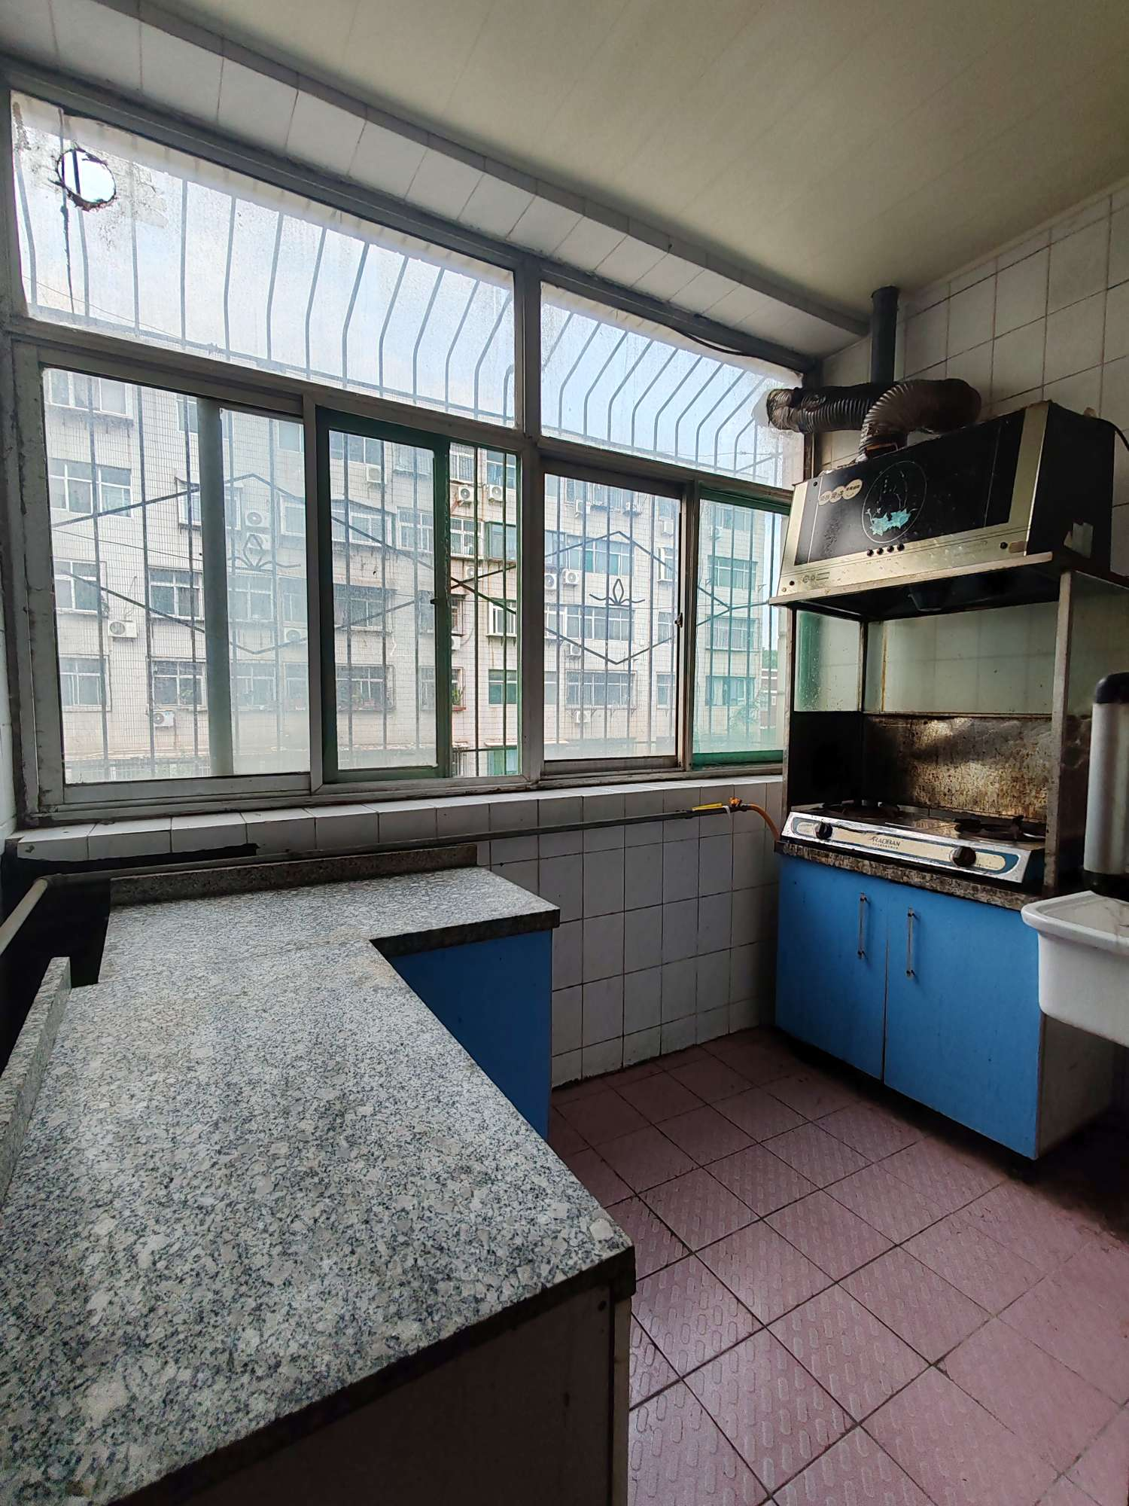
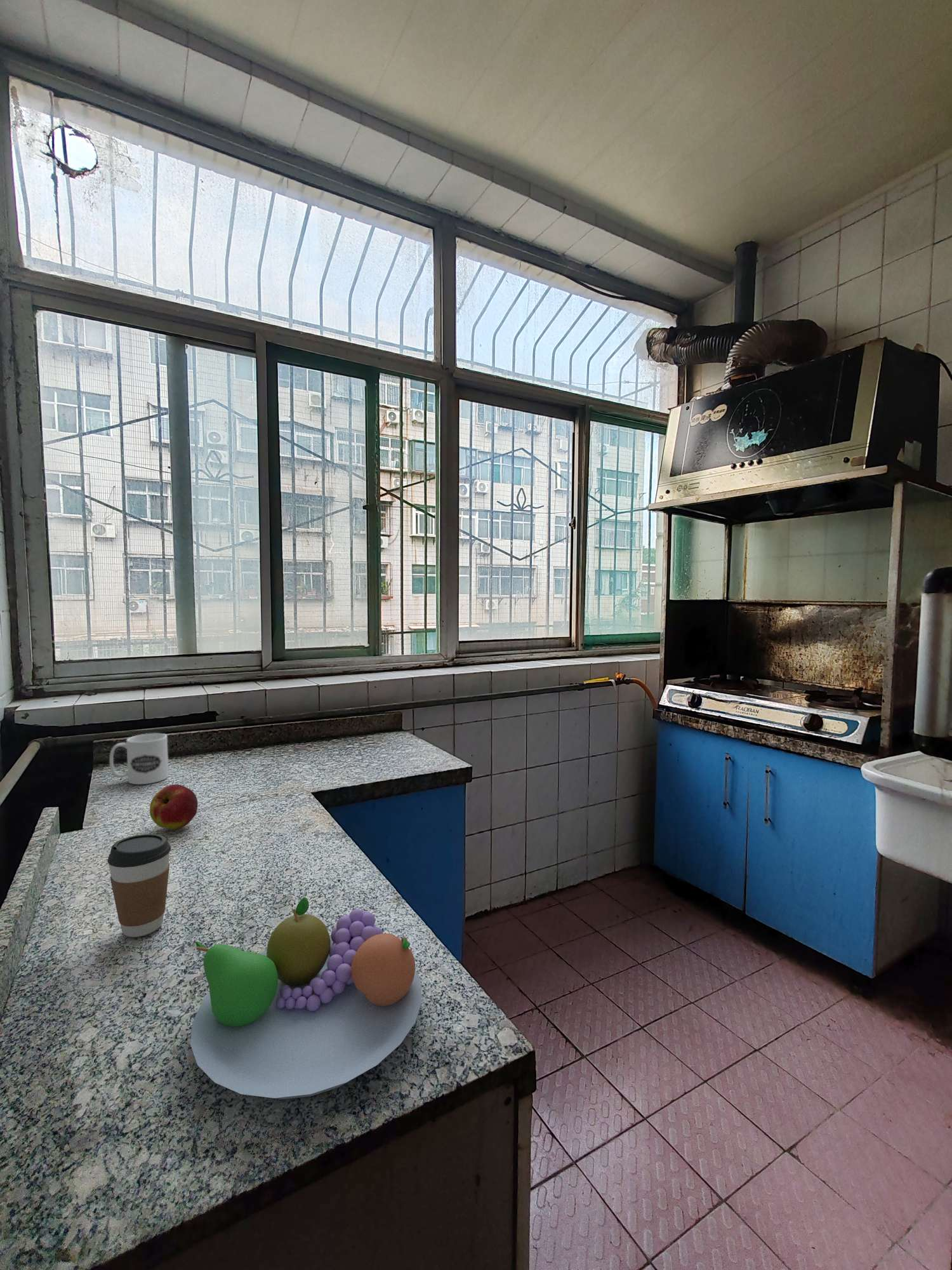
+ apple [149,784,199,830]
+ coffee cup [107,833,171,938]
+ fruit bowl [190,897,423,1100]
+ mug [109,733,169,785]
